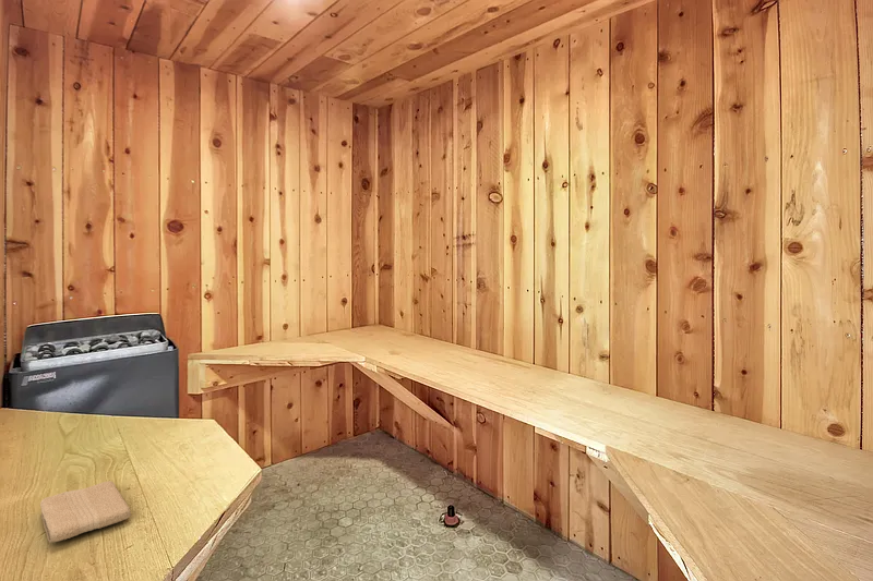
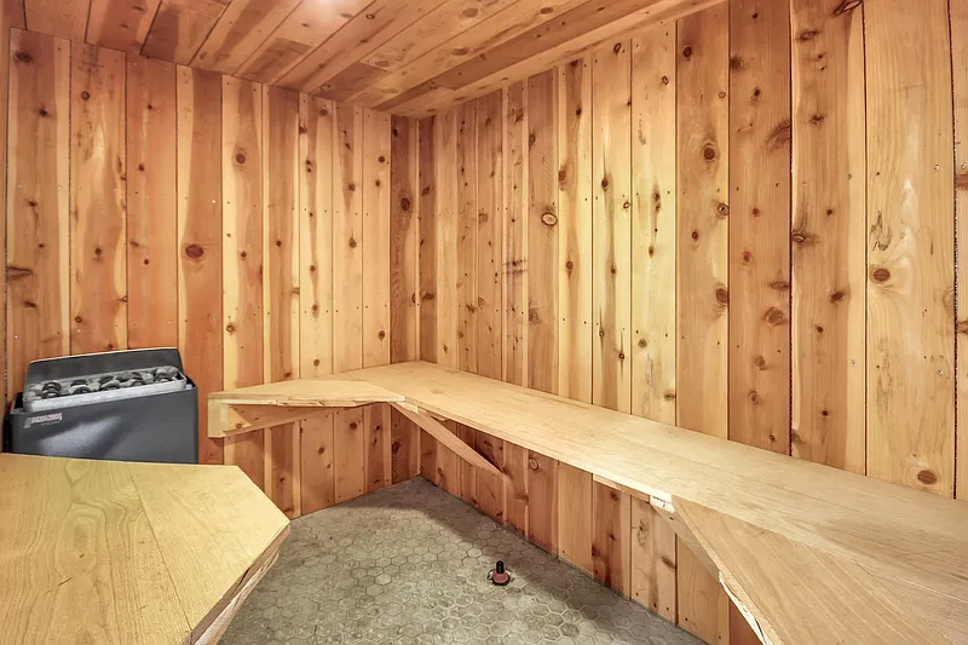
- washcloth [39,480,132,544]
